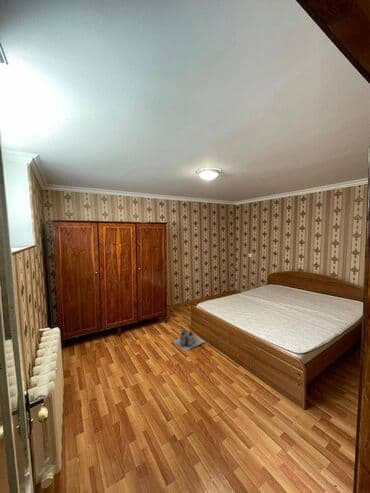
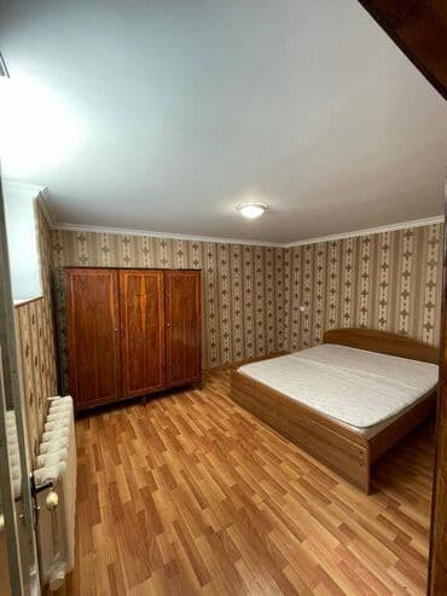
- boots [172,329,206,352]
